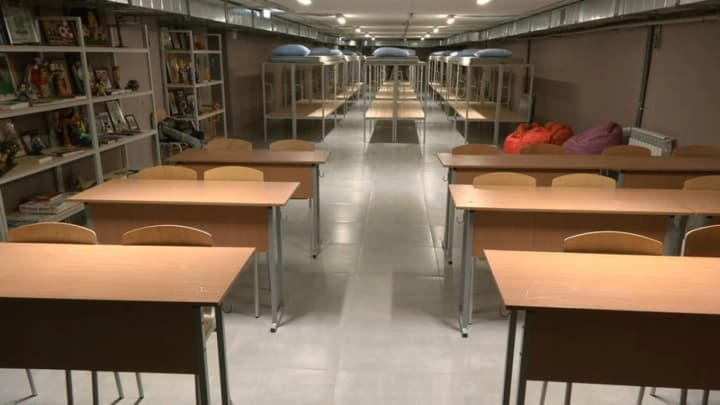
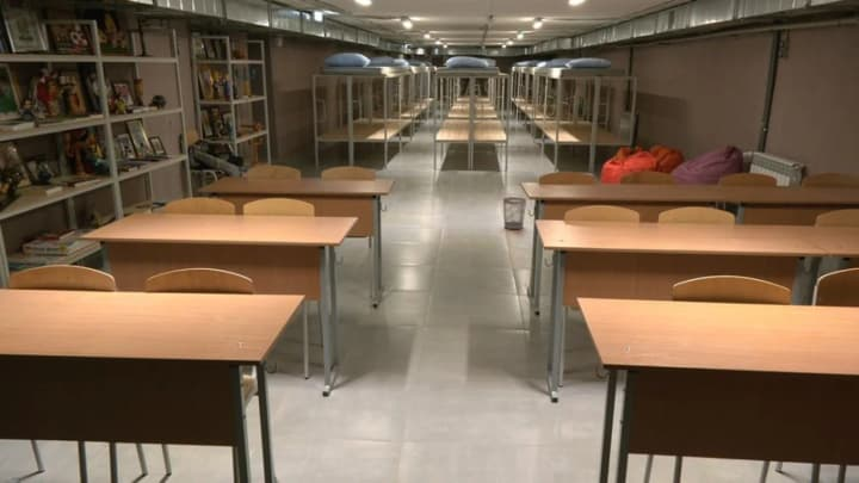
+ wastebasket [502,196,527,230]
